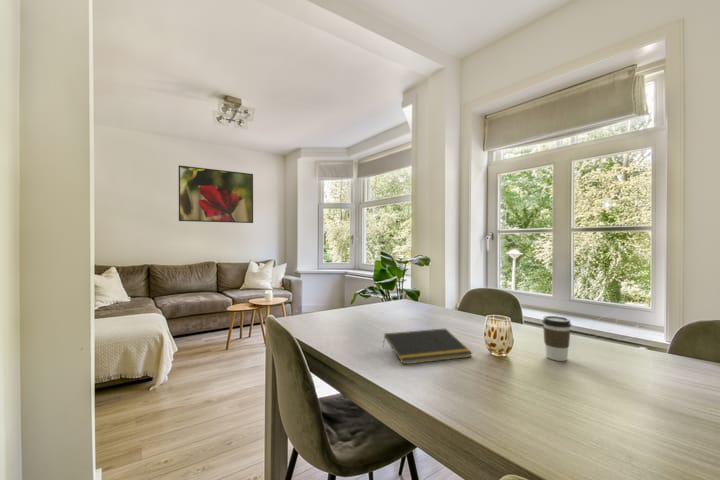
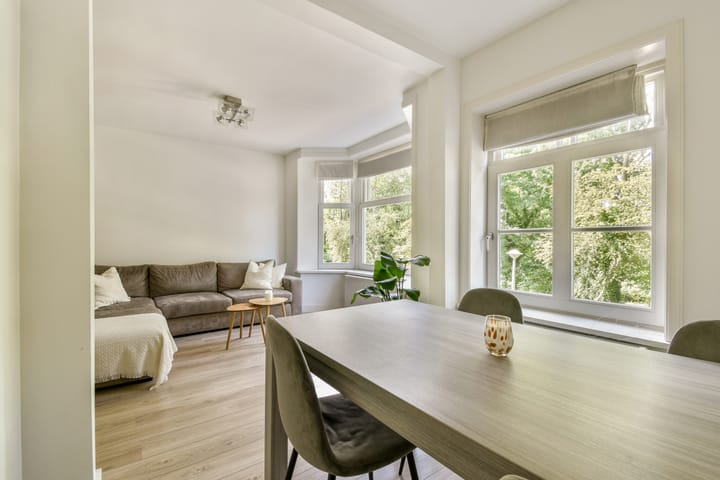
- notepad [382,327,473,366]
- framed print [178,164,254,224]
- coffee cup [541,315,572,362]
